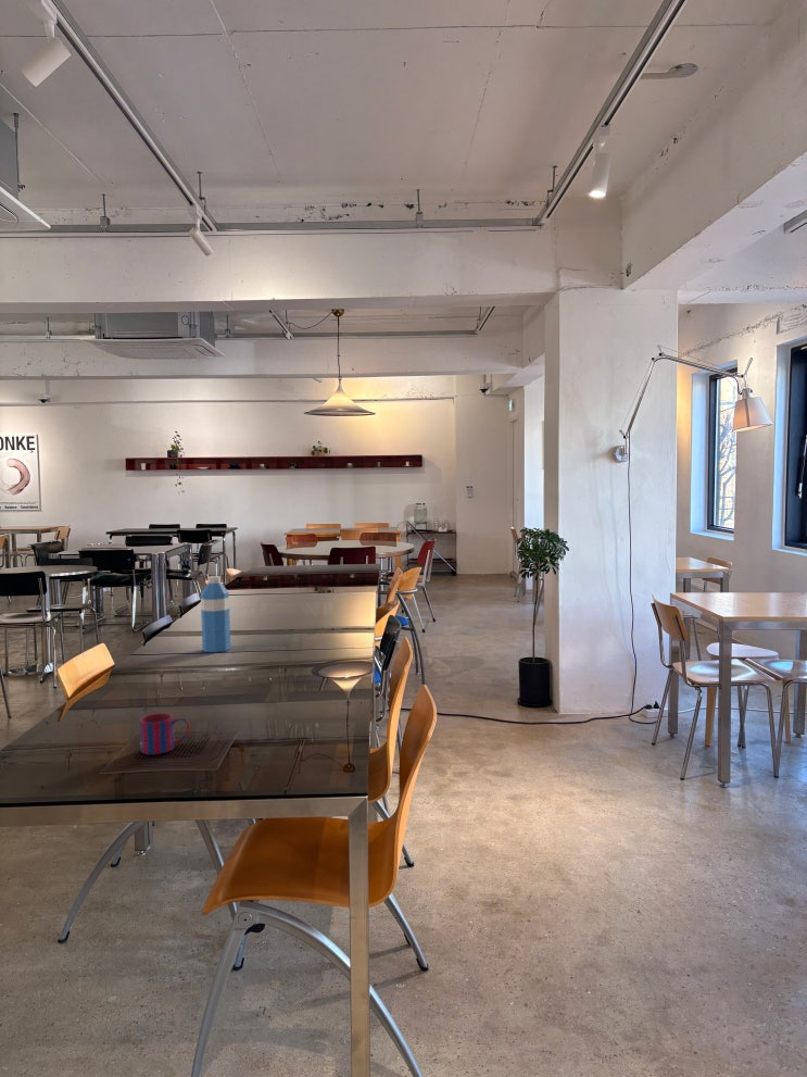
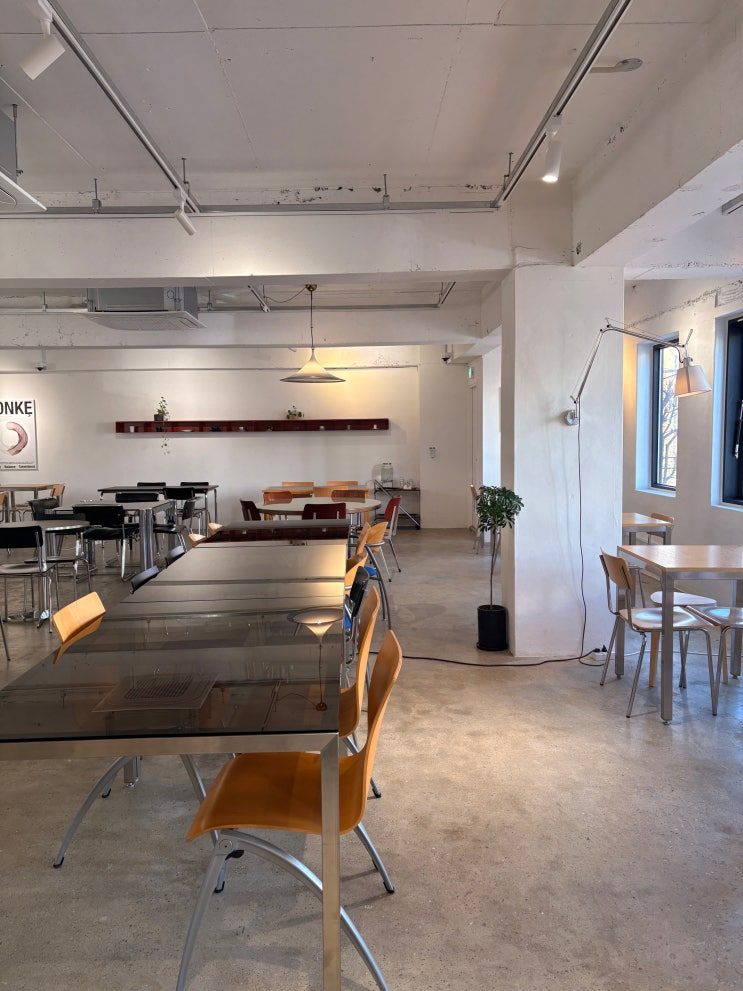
- water bottle [200,575,231,653]
- mug [139,712,191,755]
